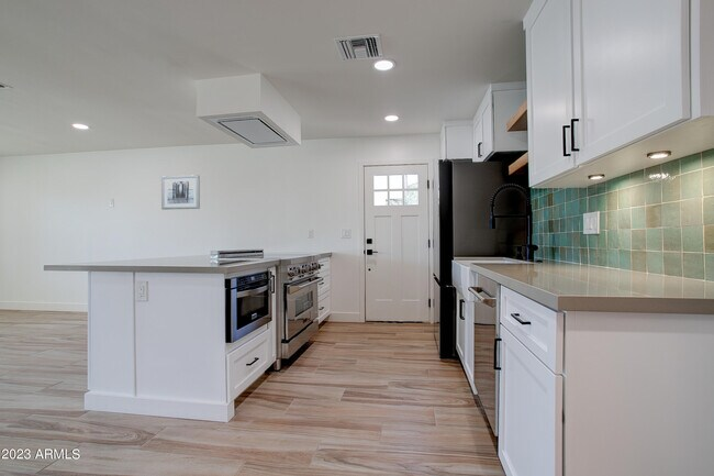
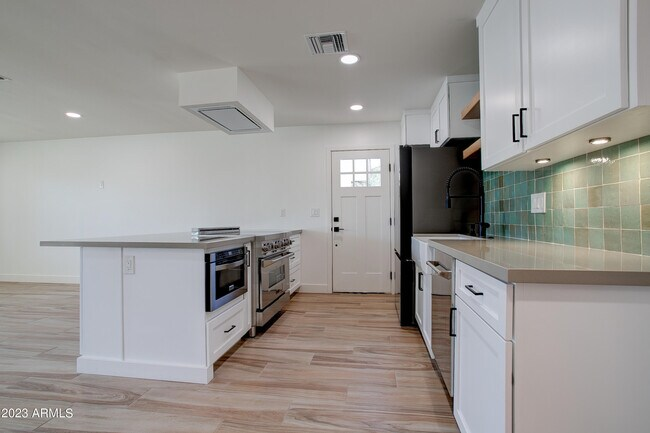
- wall art [160,174,201,211]
